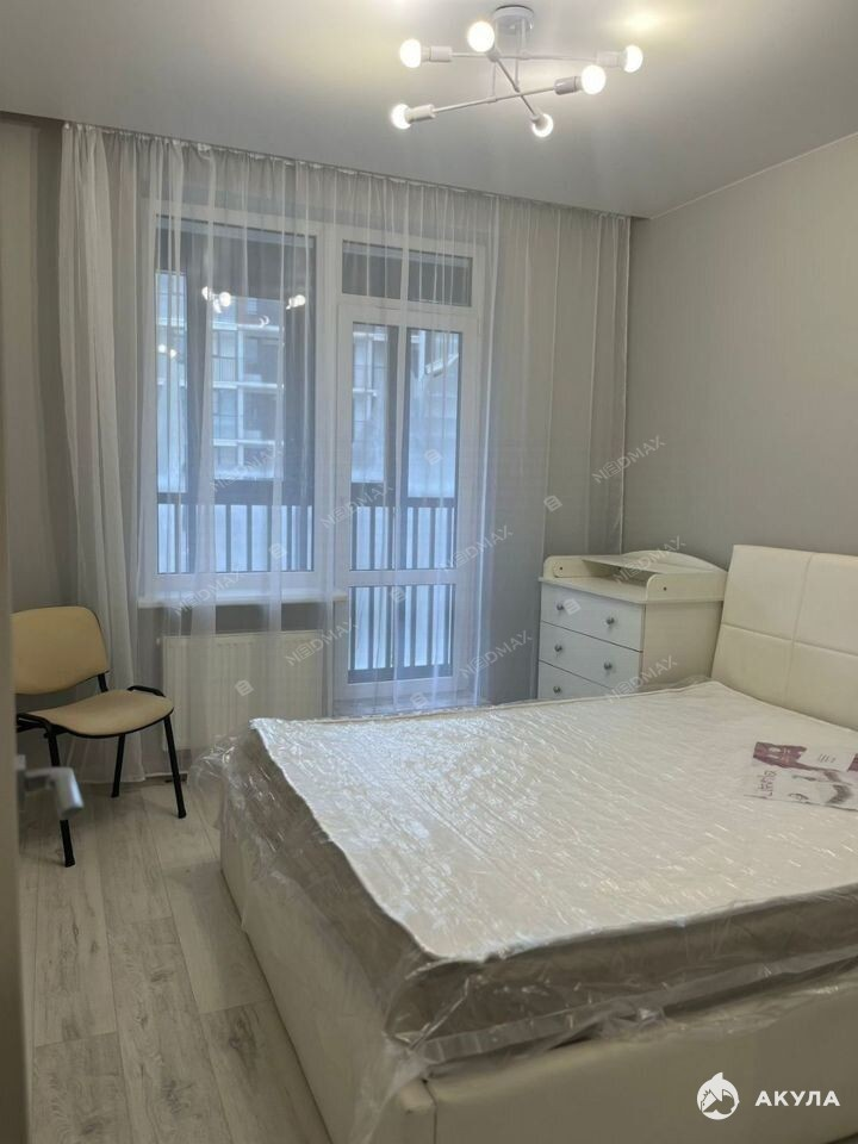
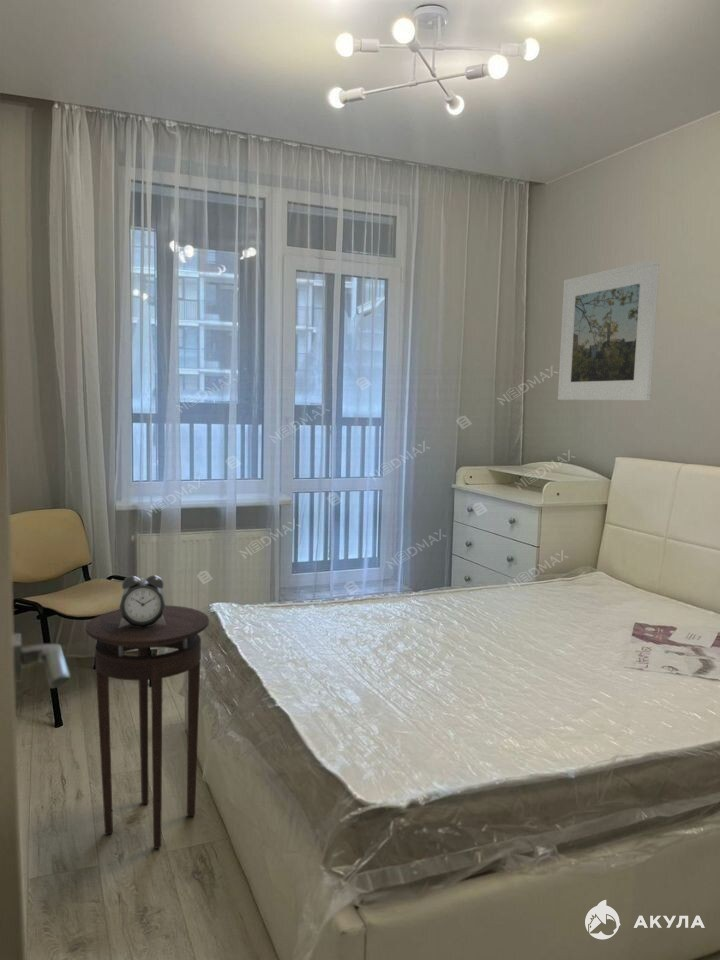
+ alarm clock [119,574,166,627]
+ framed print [557,258,660,401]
+ stool [85,604,210,850]
